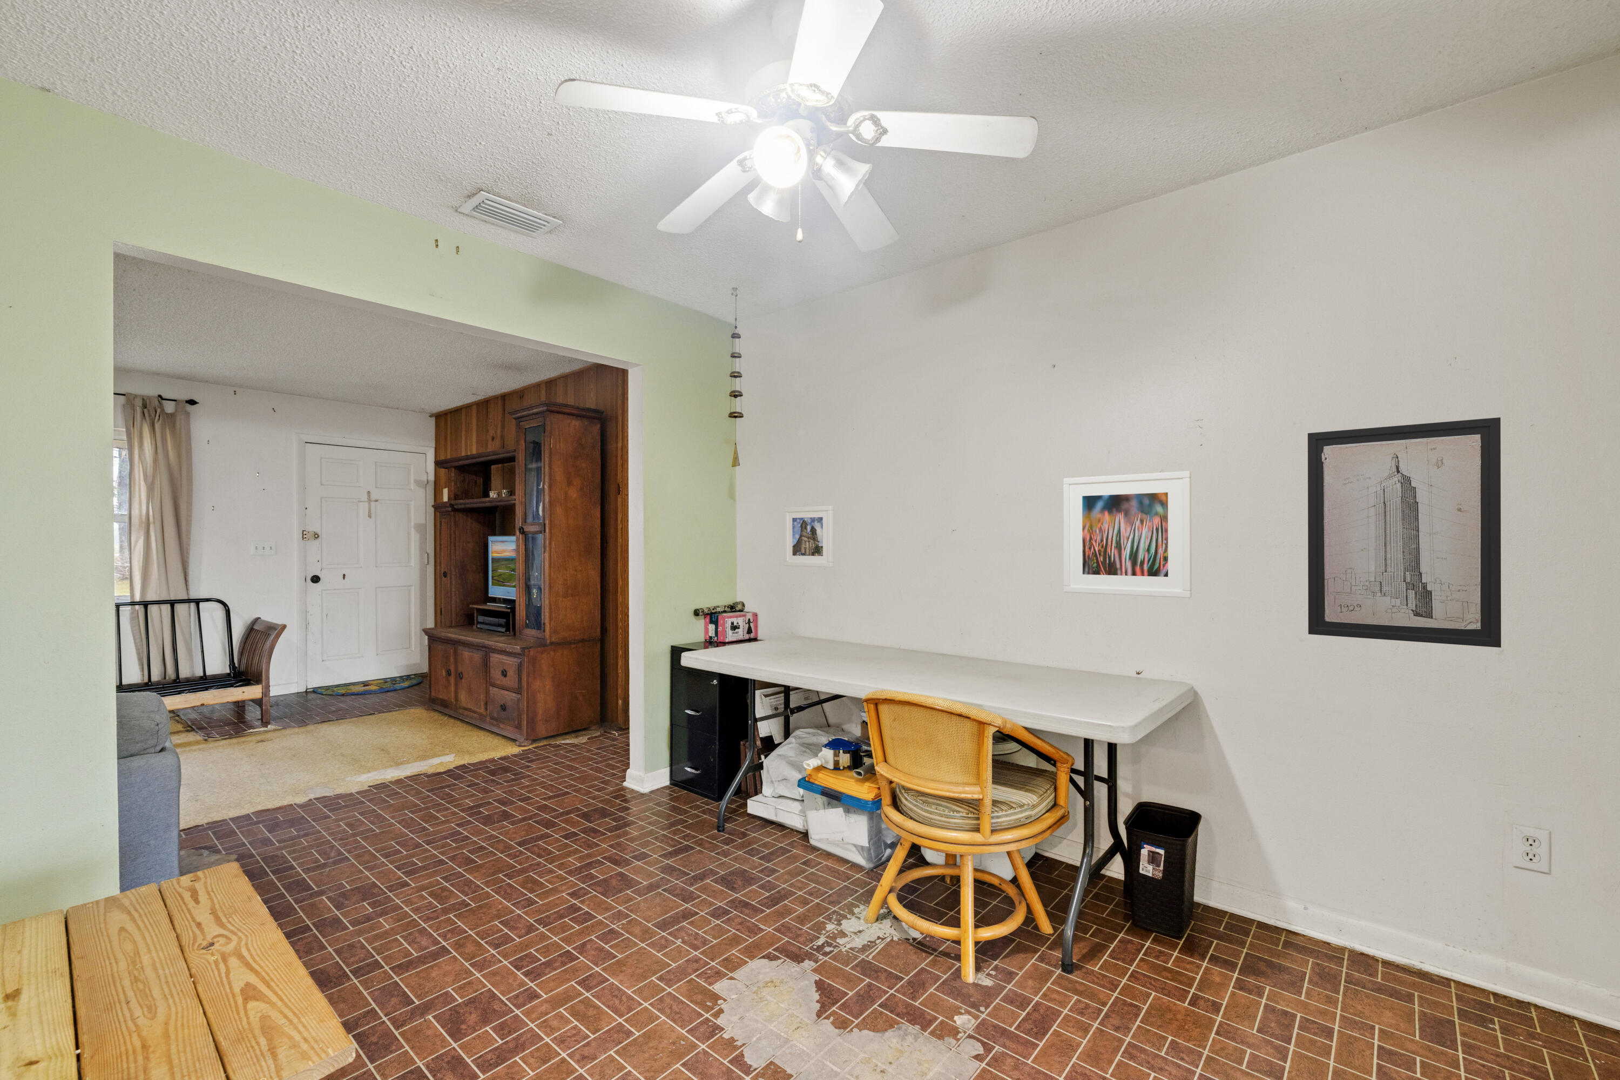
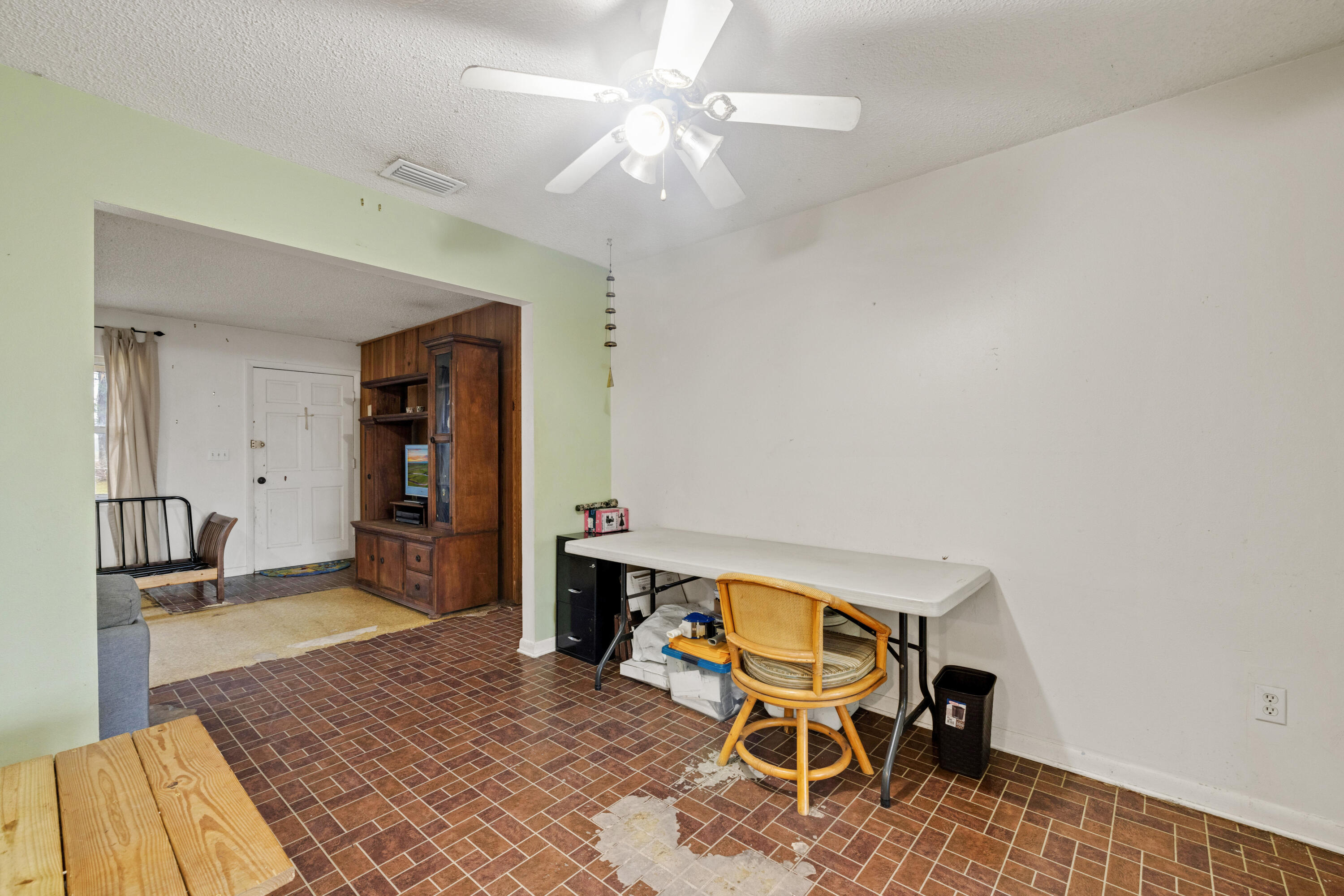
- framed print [1063,470,1192,598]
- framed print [783,505,834,568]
- wall art [1308,417,1502,648]
